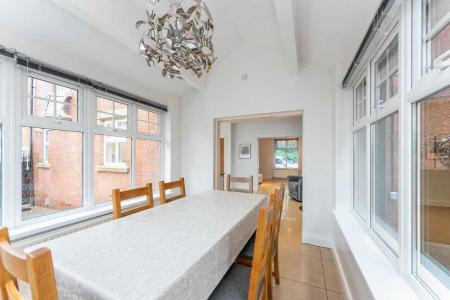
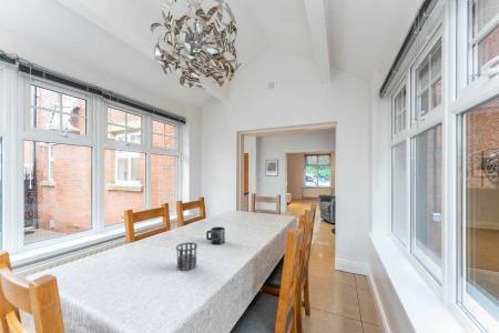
+ cup [205,225,226,245]
+ cup [175,242,198,272]
